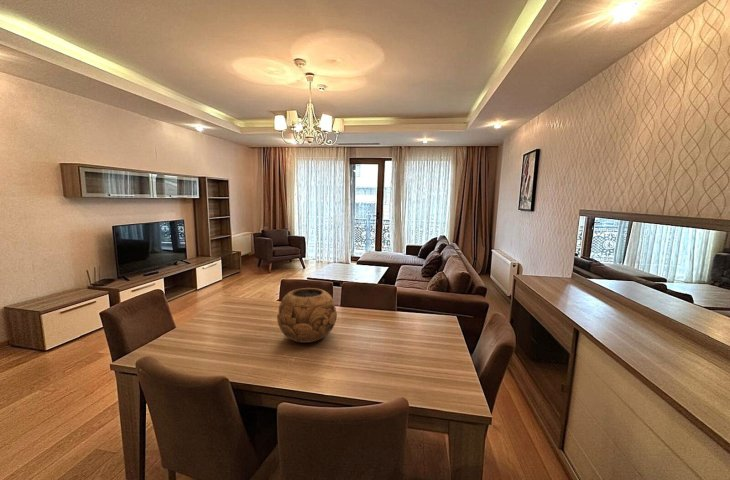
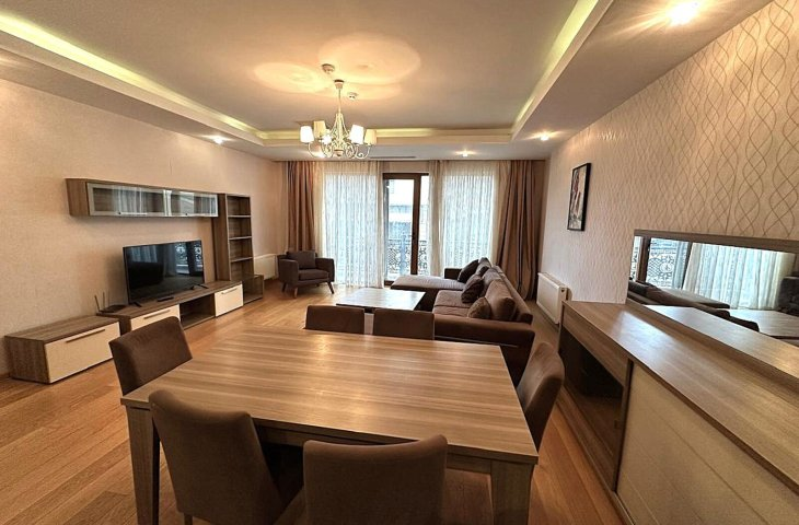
- decorative bowl [276,287,338,344]
